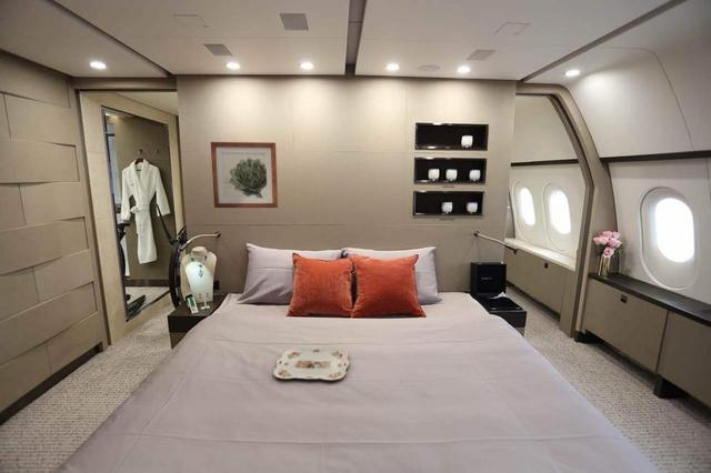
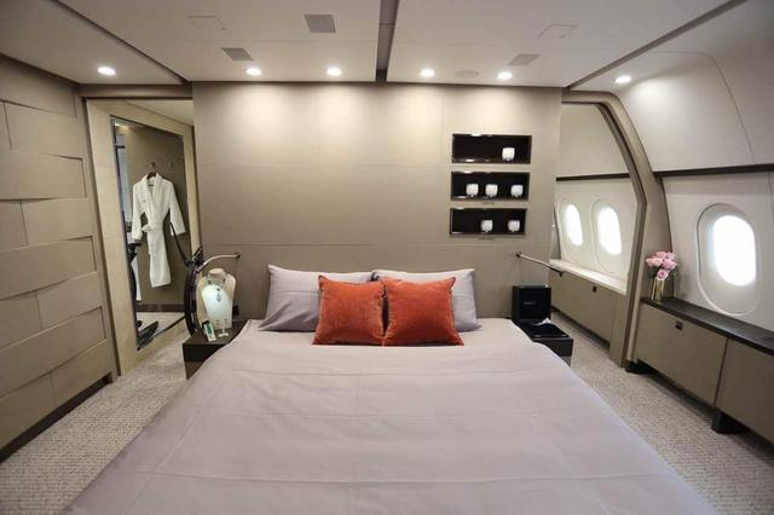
- wall art [210,141,279,209]
- serving tray [272,346,350,381]
